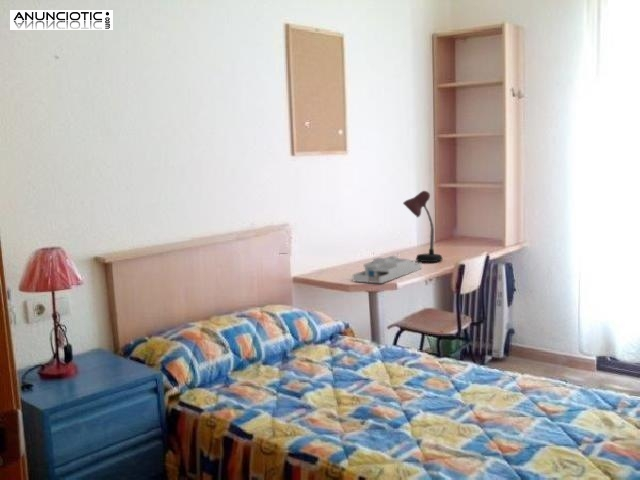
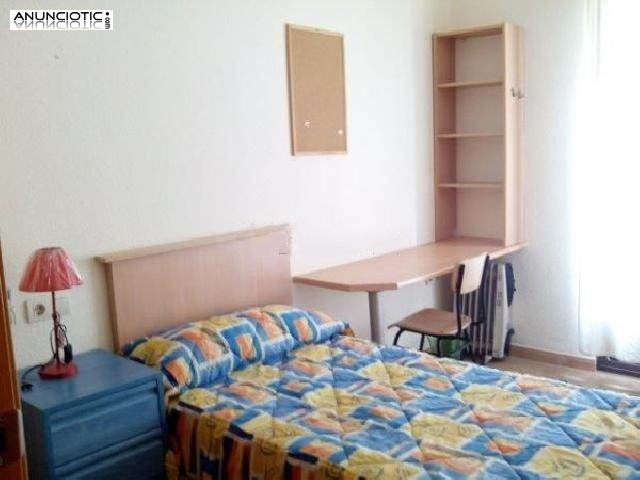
- desk lamp [402,190,444,263]
- desk organizer [352,255,422,284]
